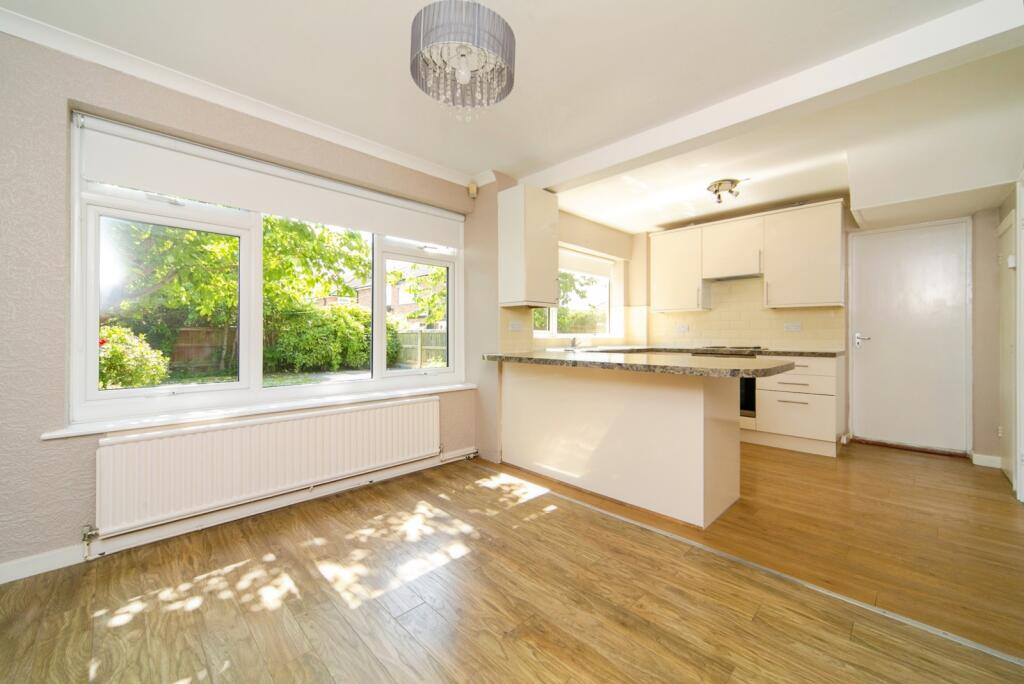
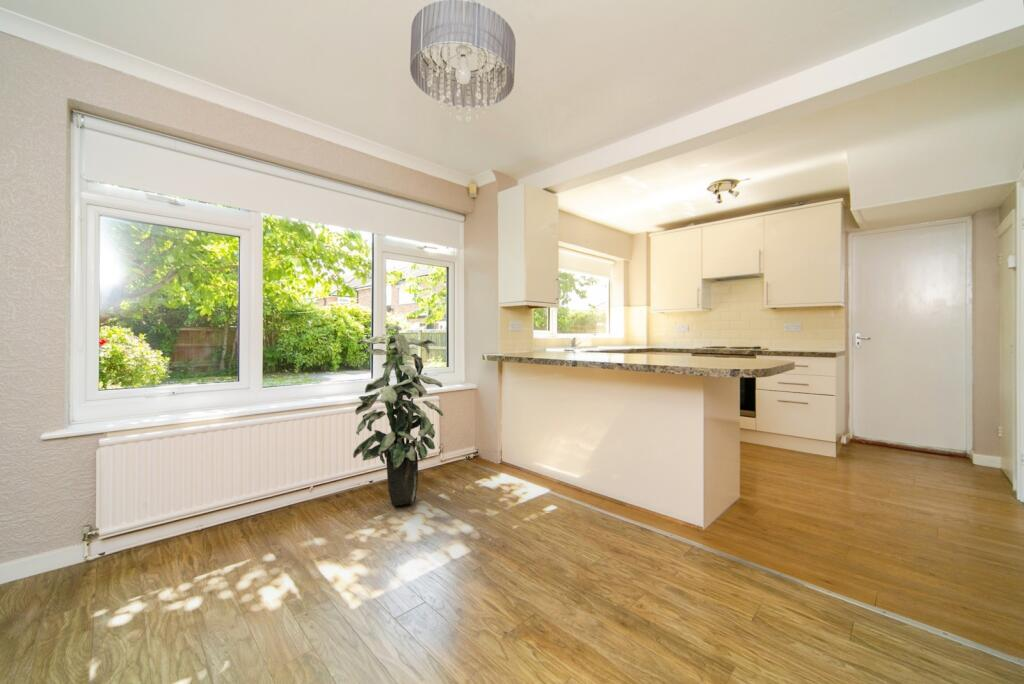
+ indoor plant [352,324,444,507]
